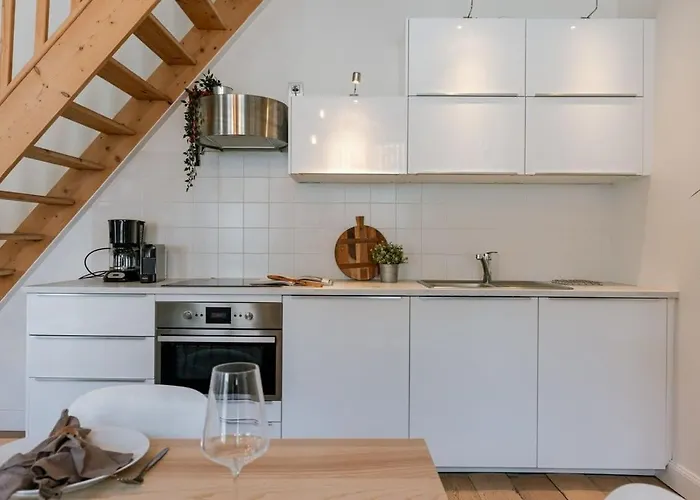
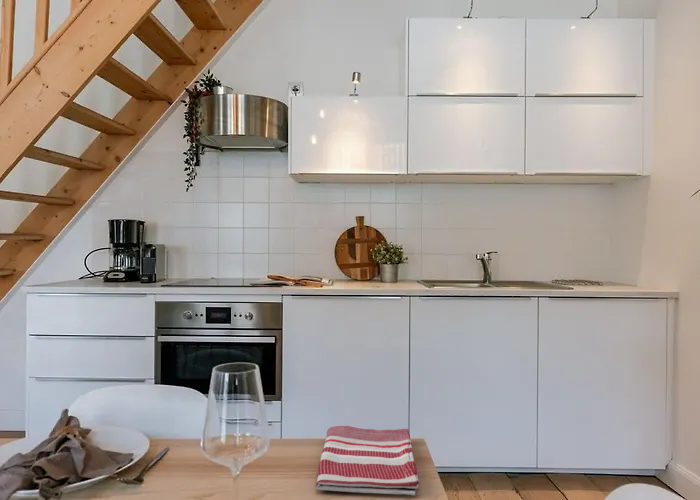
+ dish towel [315,425,420,496]
